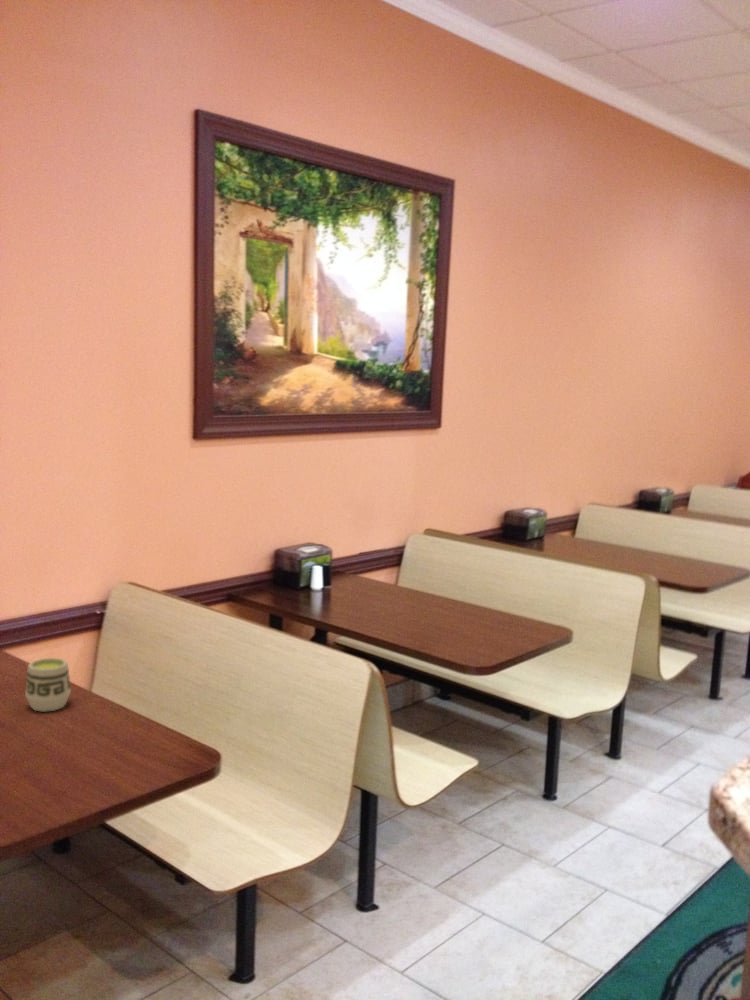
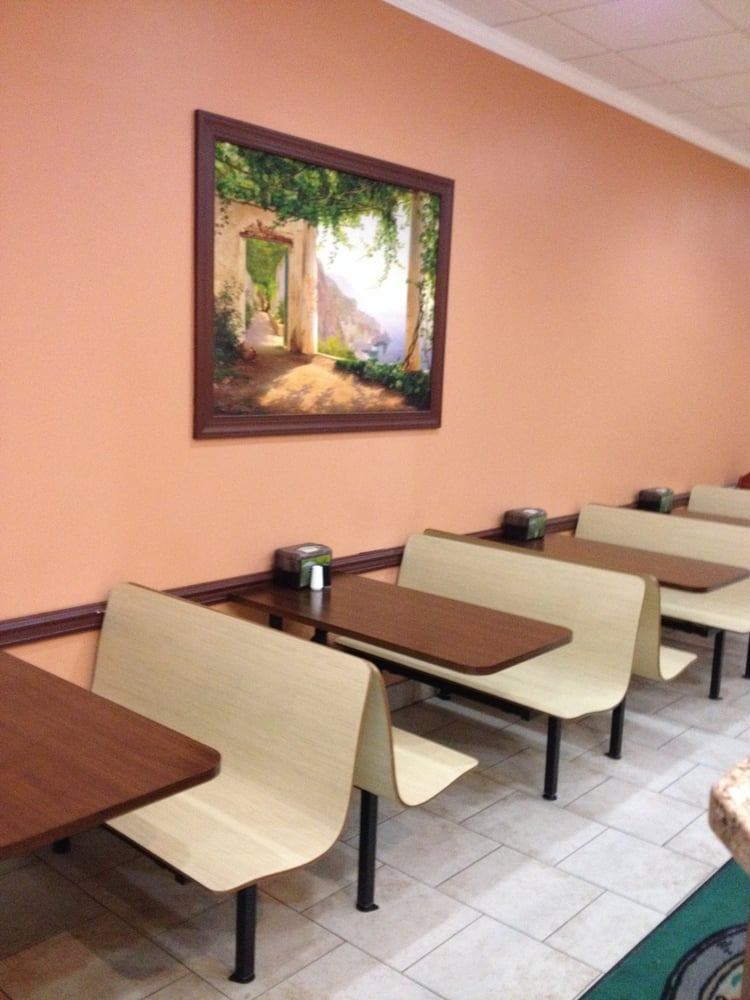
- cup [24,657,72,713]
